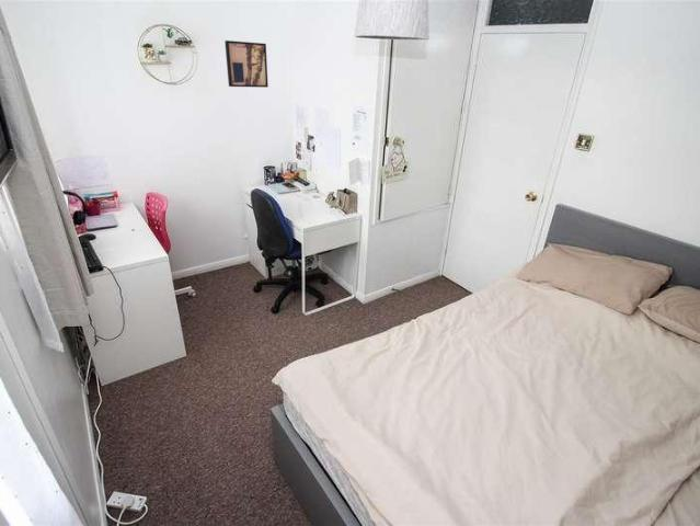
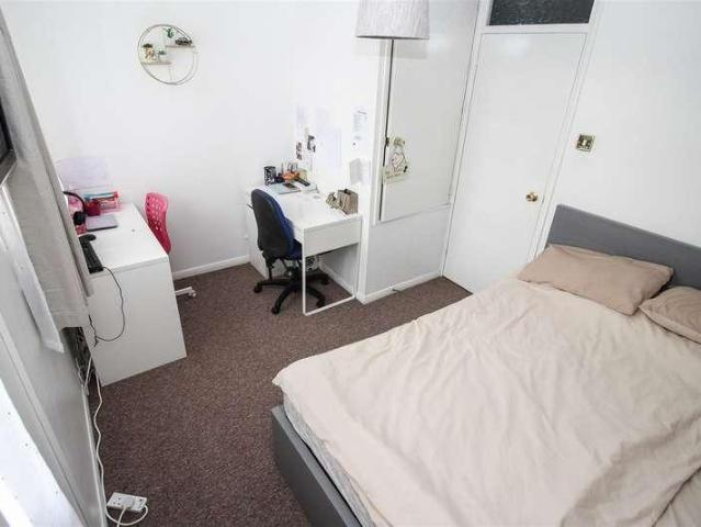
- wall art [223,39,269,89]
